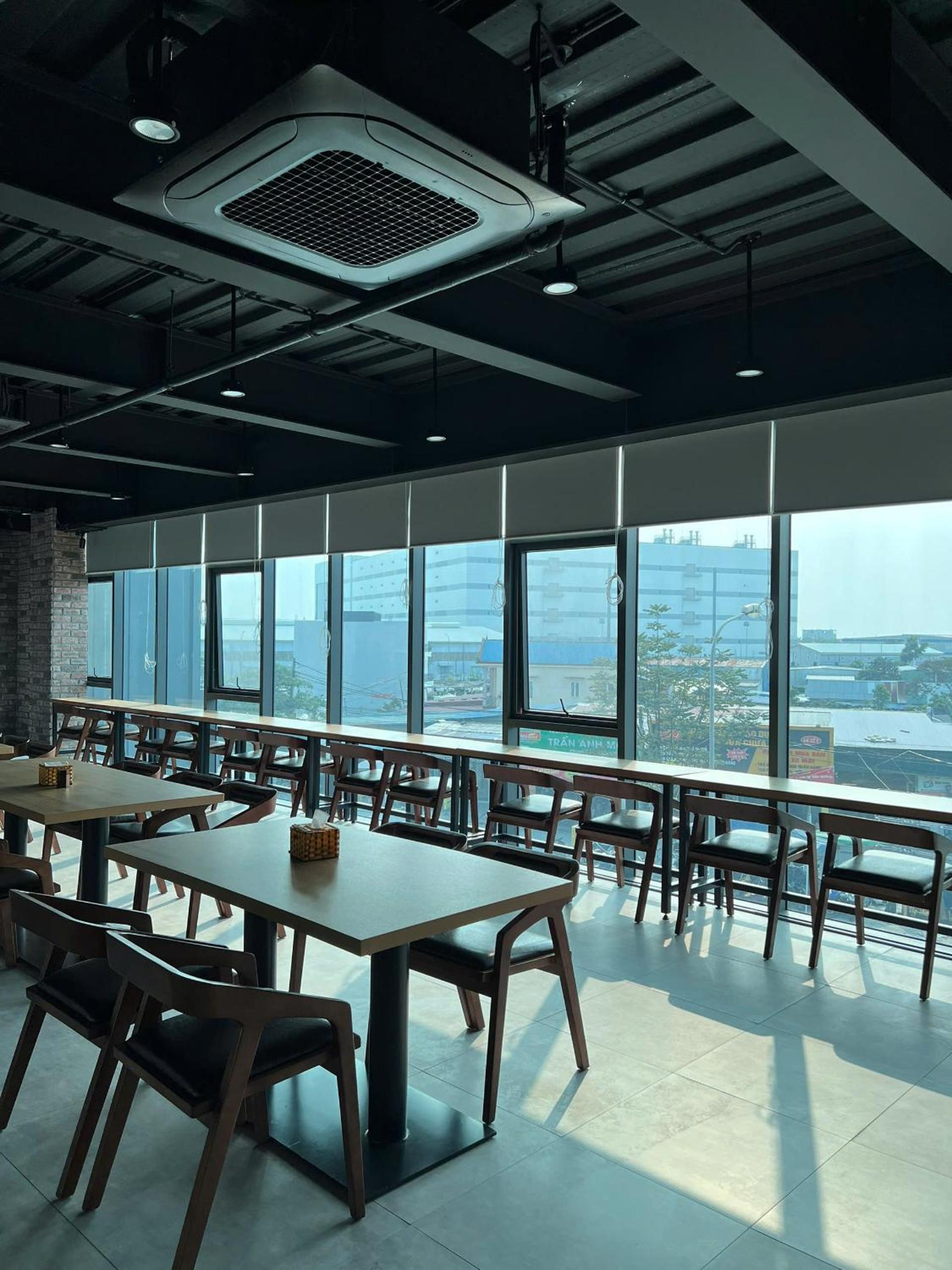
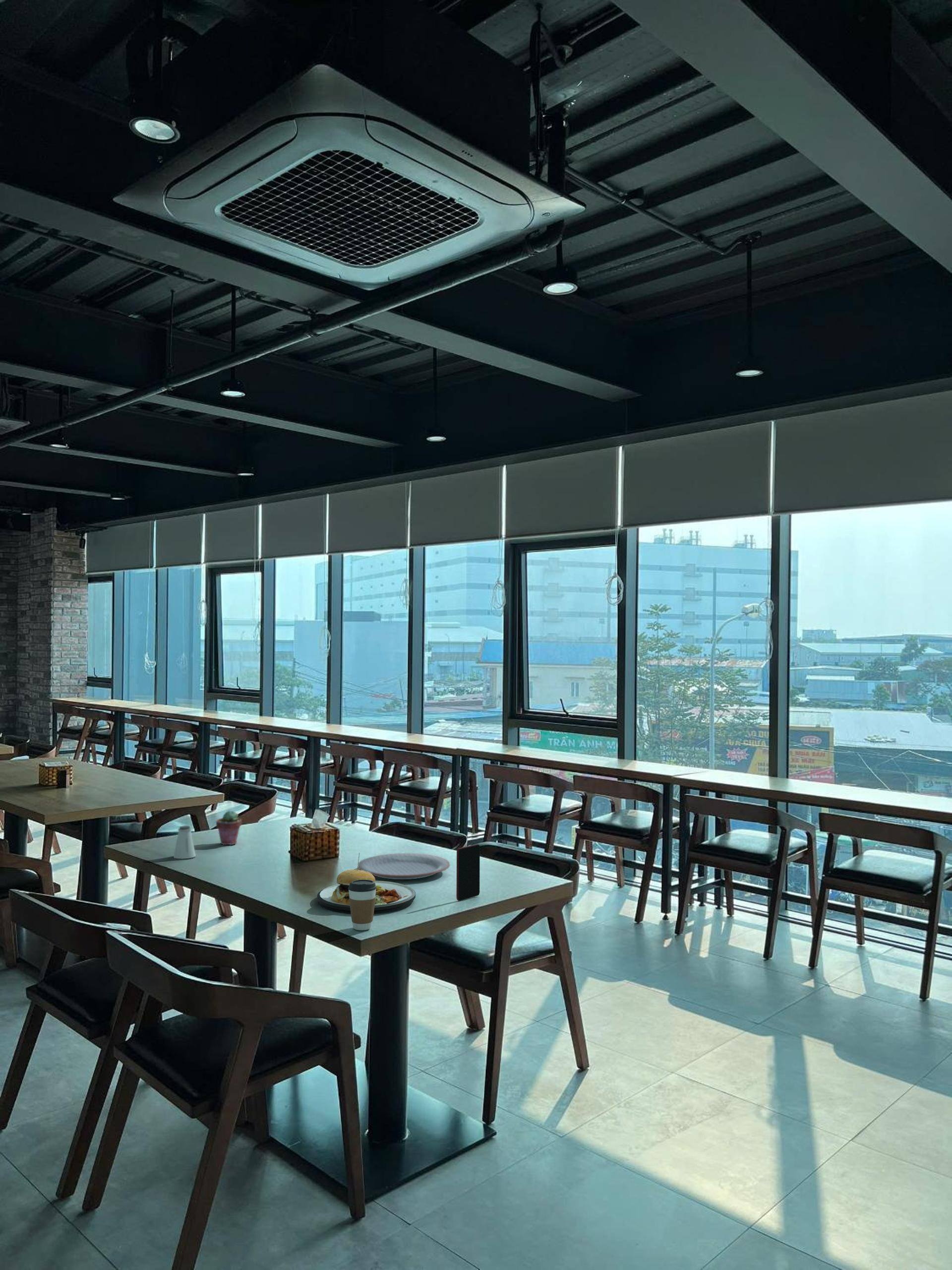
+ saltshaker [173,825,196,859]
+ plate [316,852,416,914]
+ coffee cup [348,880,376,931]
+ plate [357,853,451,880]
+ smartphone [456,844,480,901]
+ potted succulent [216,810,242,845]
